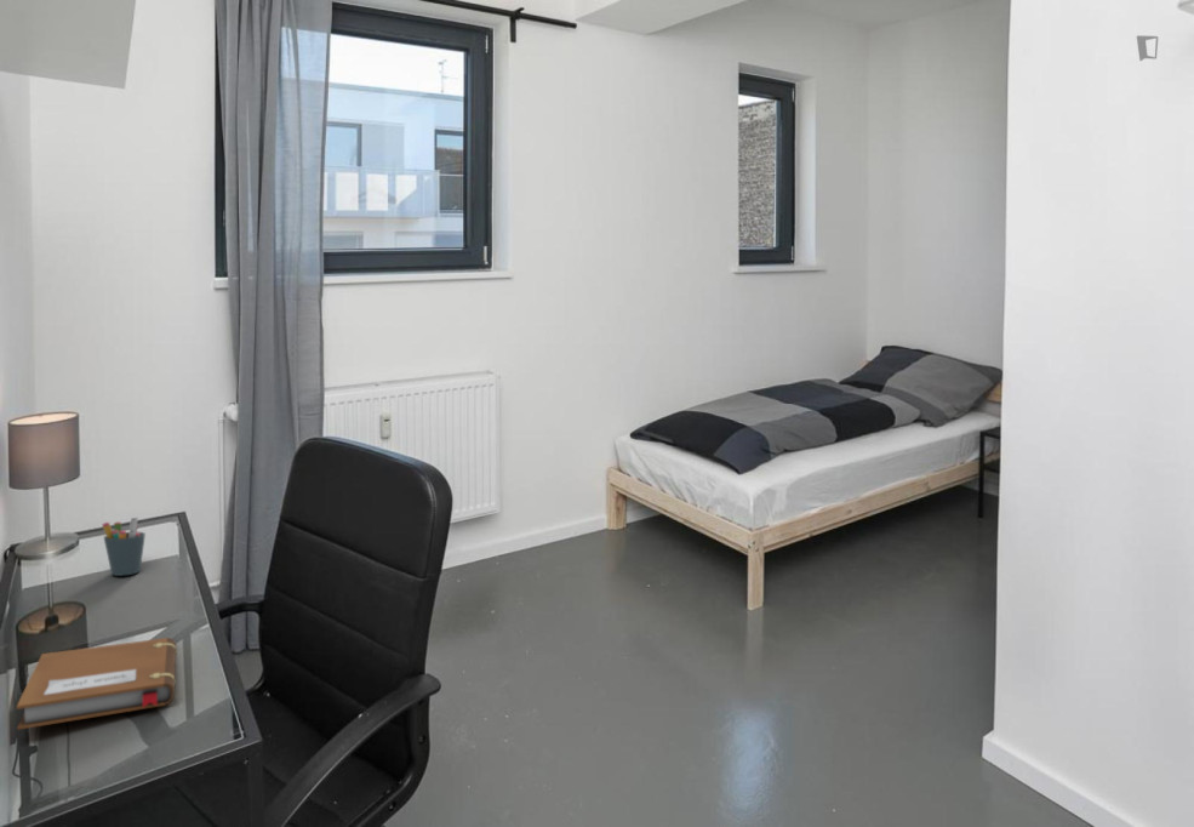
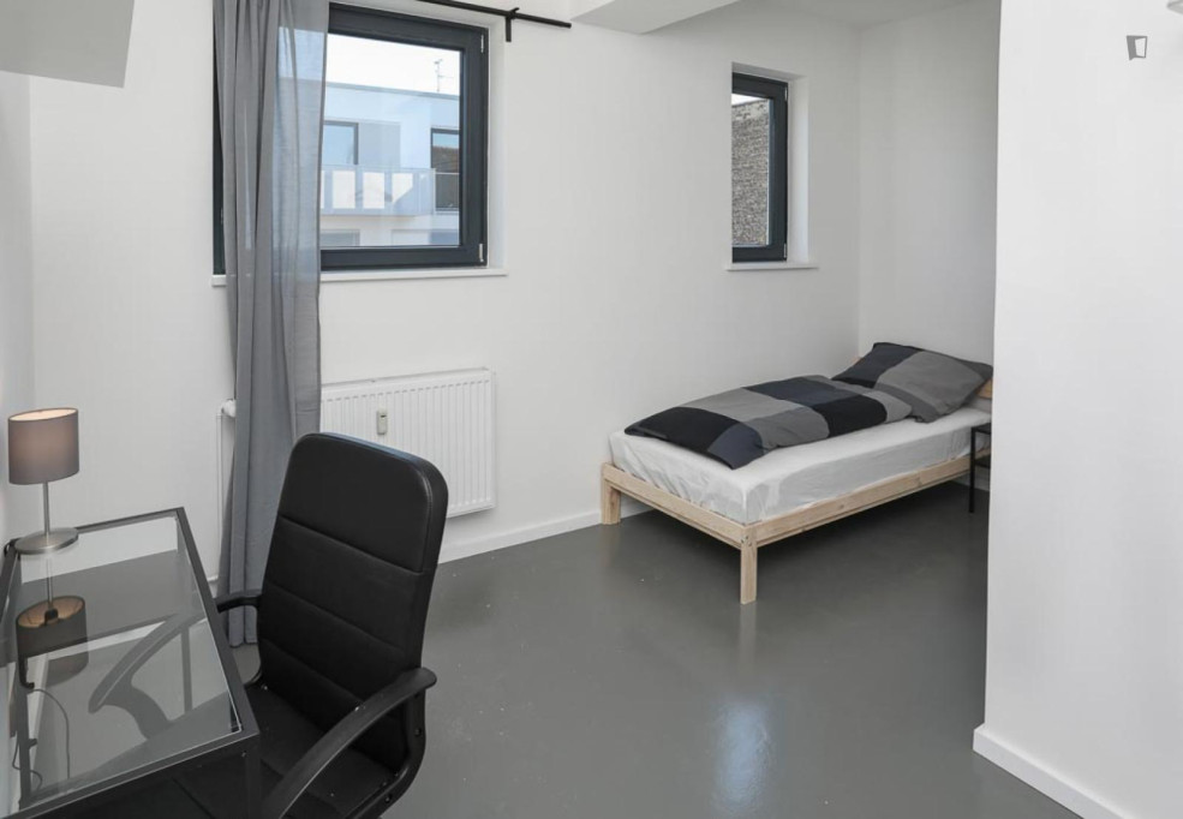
- pen holder [101,515,147,577]
- notebook [16,637,177,731]
